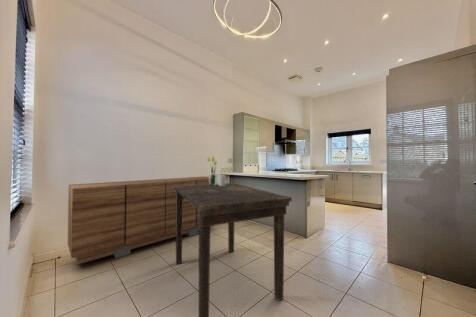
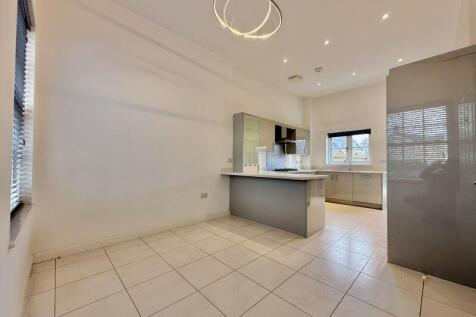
- sideboard [67,175,215,266]
- bouquet [206,156,226,191]
- dining table [173,182,293,317]
